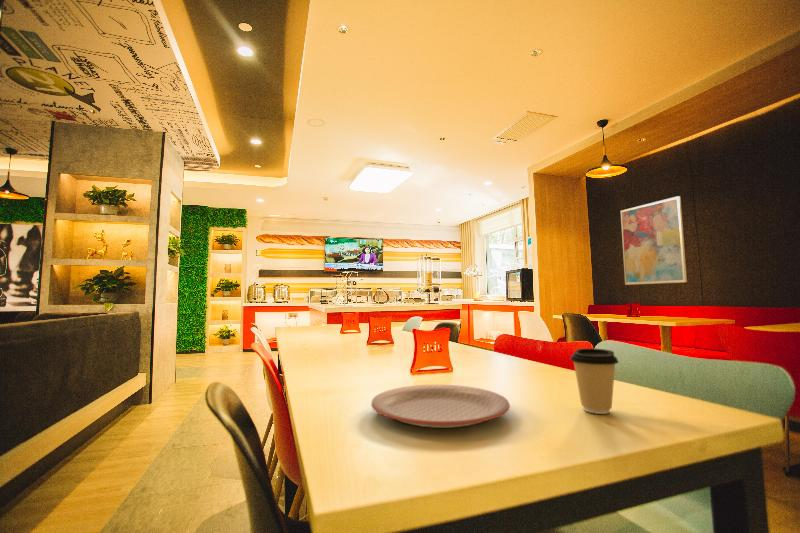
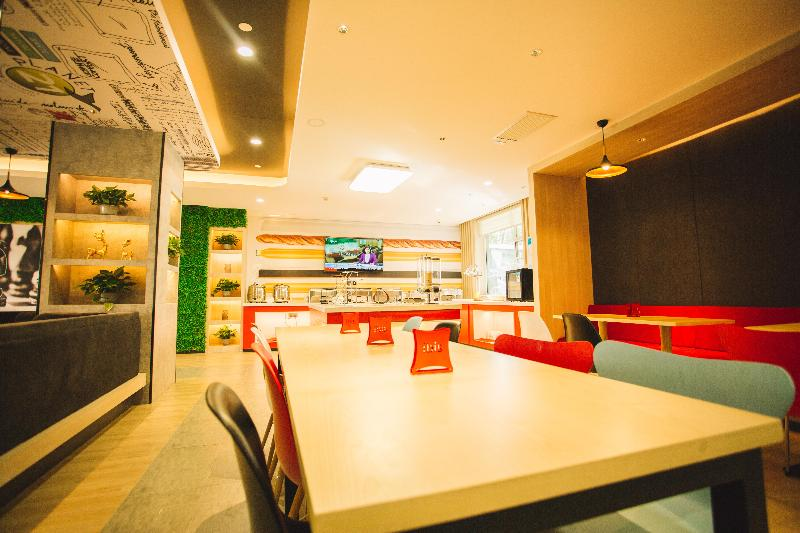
- plate [370,384,511,429]
- wall art [620,195,688,286]
- coffee cup [569,347,620,415]
